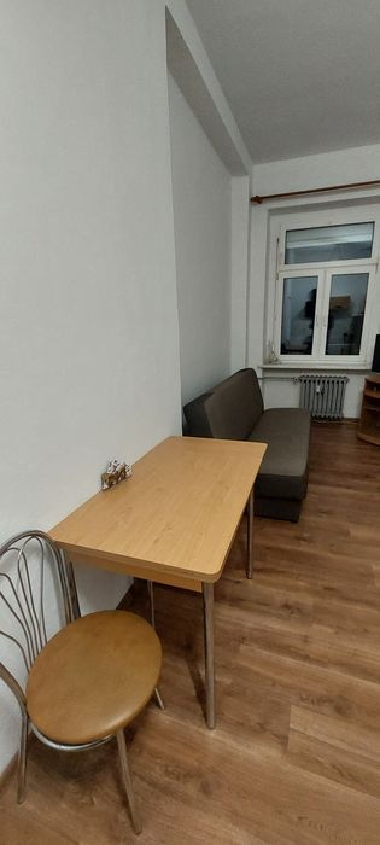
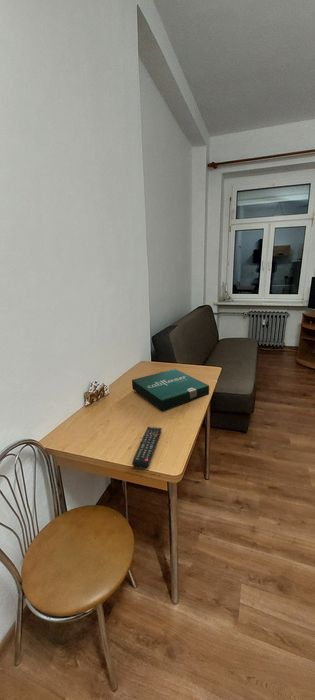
+ remote control [131,426,163,470]
+ pizza box [131,368,210,412]
